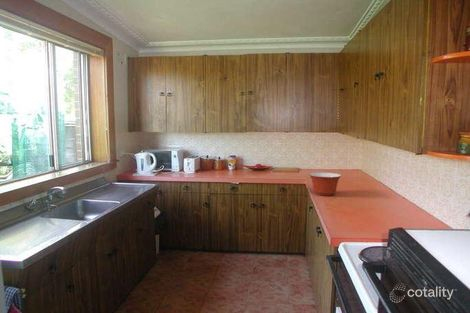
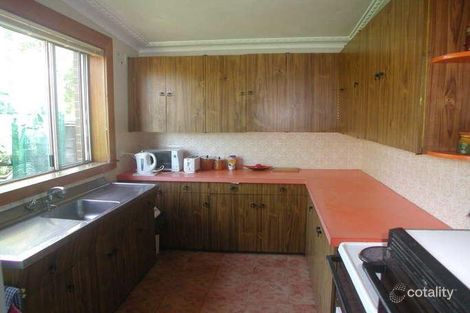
- mixing bowl [308,172,342,197]
